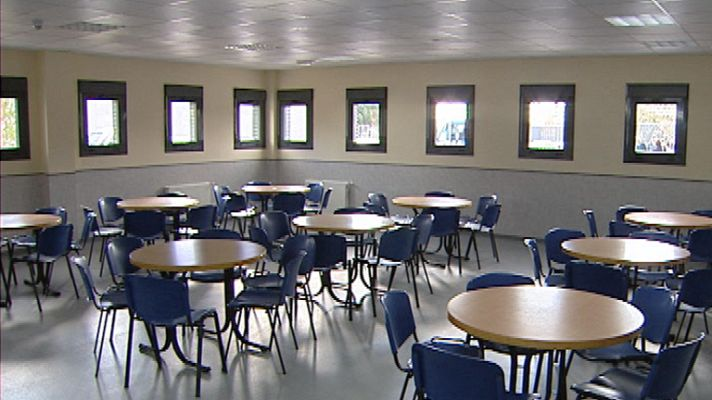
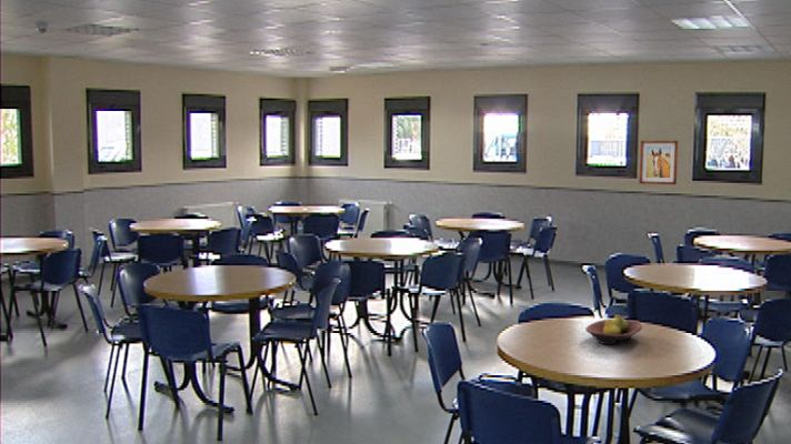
+ fruit bowl [584,314,643,346]
+ wall art [639,140,679,185]
